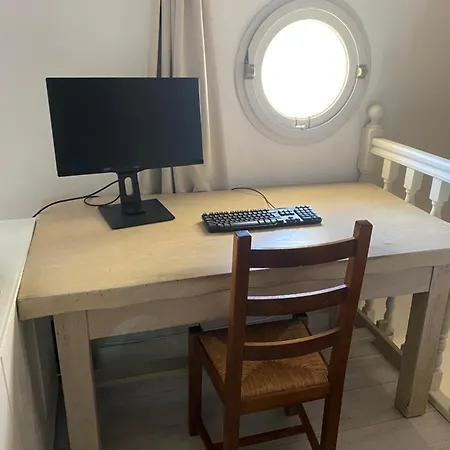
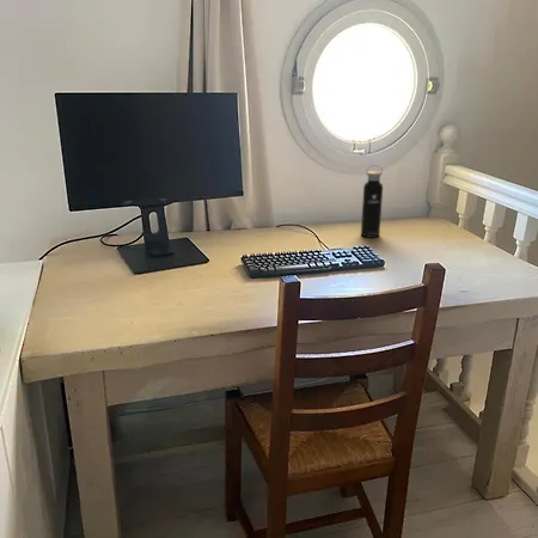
+ water bottle [360,164,384,239]
